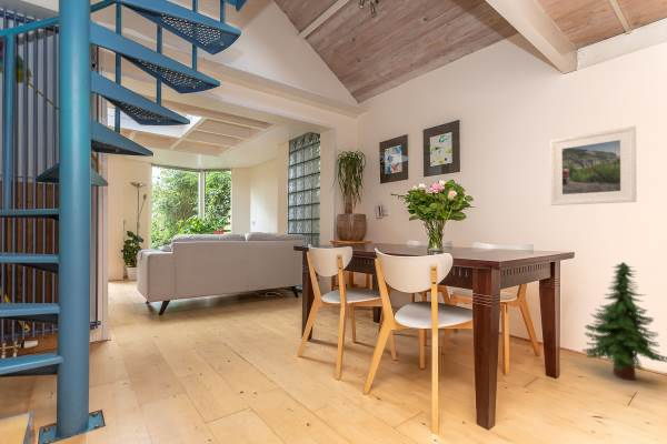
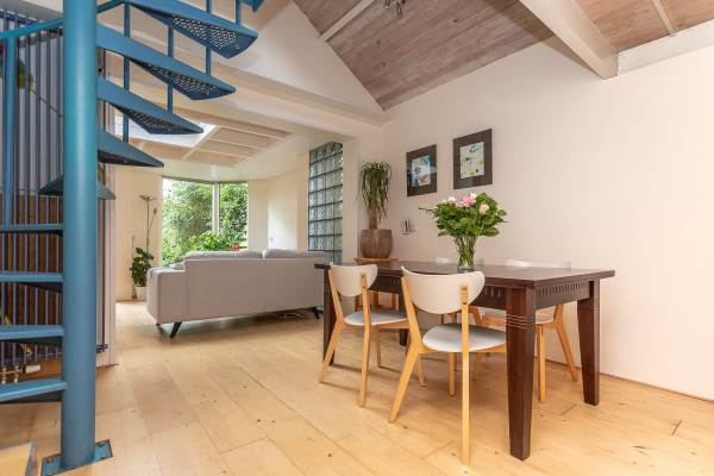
- tree [581,261,667,381]
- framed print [549,124,638,206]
